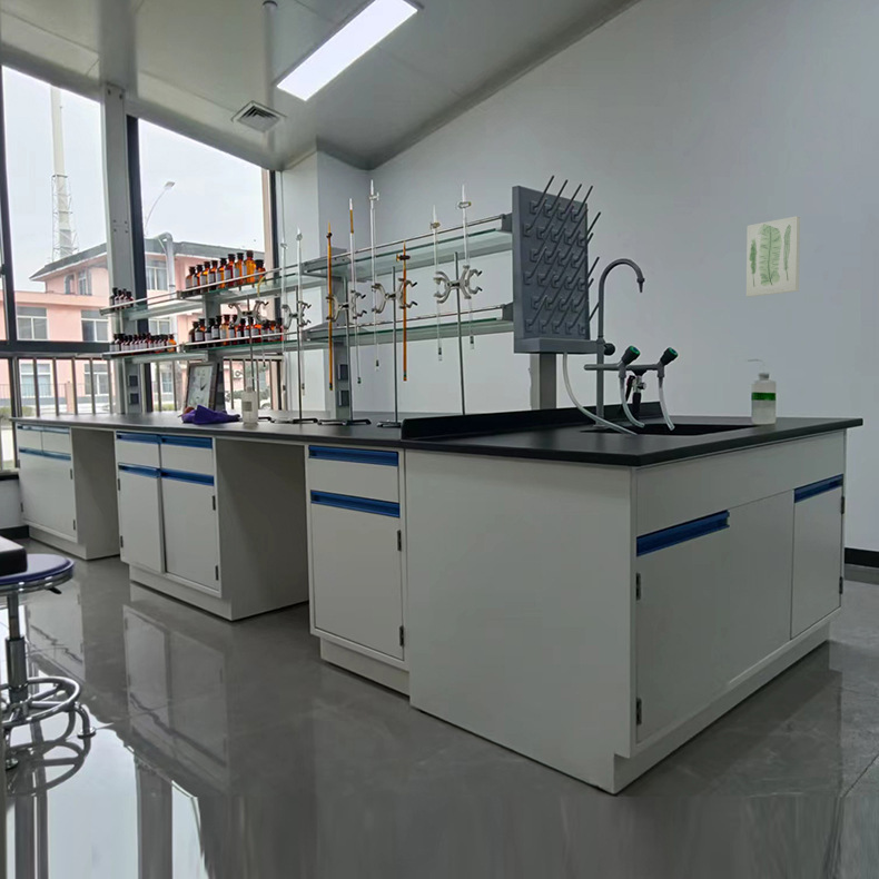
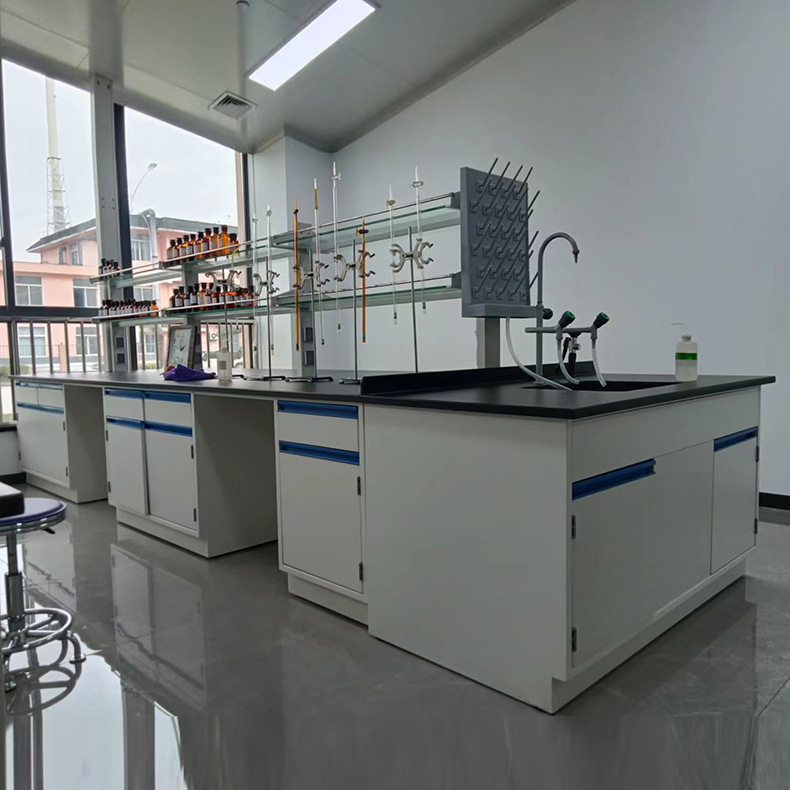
- wall art [745,215,801,298]
